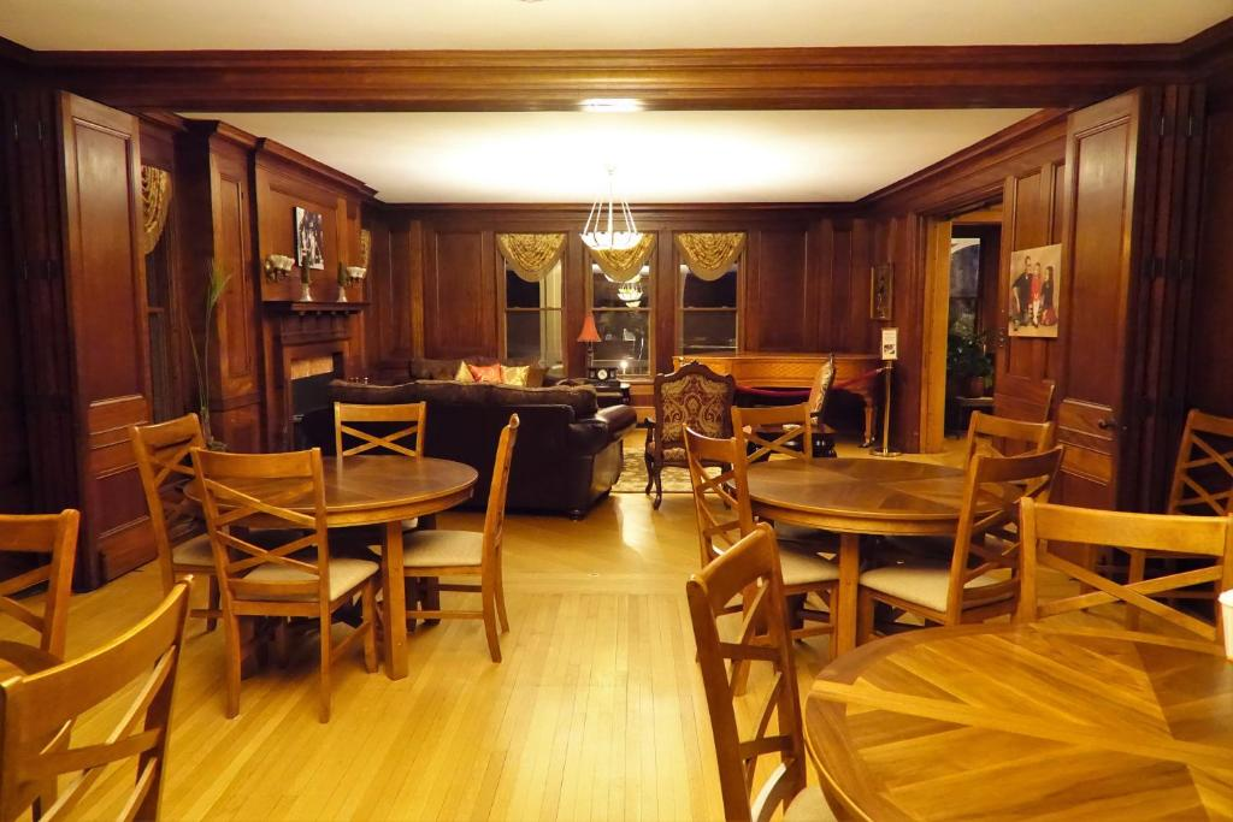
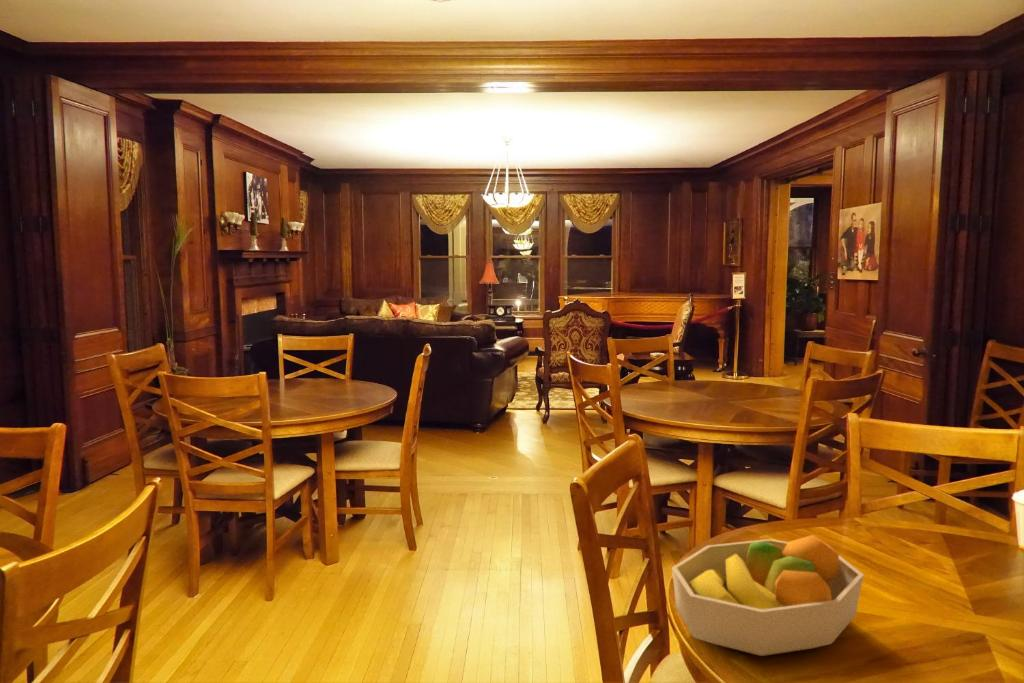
+ fruit bowl [671,534,865,657]
